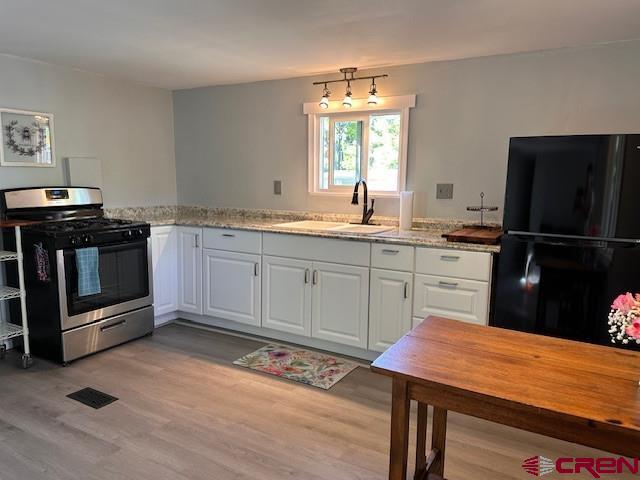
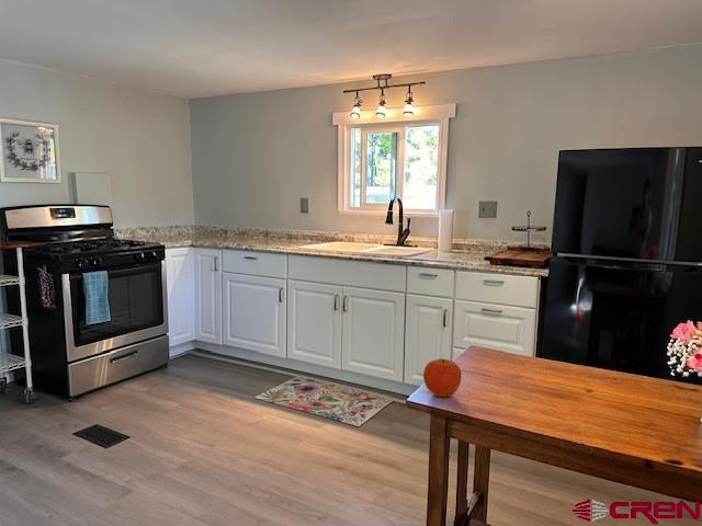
+ fruit [422,357,462,398]
